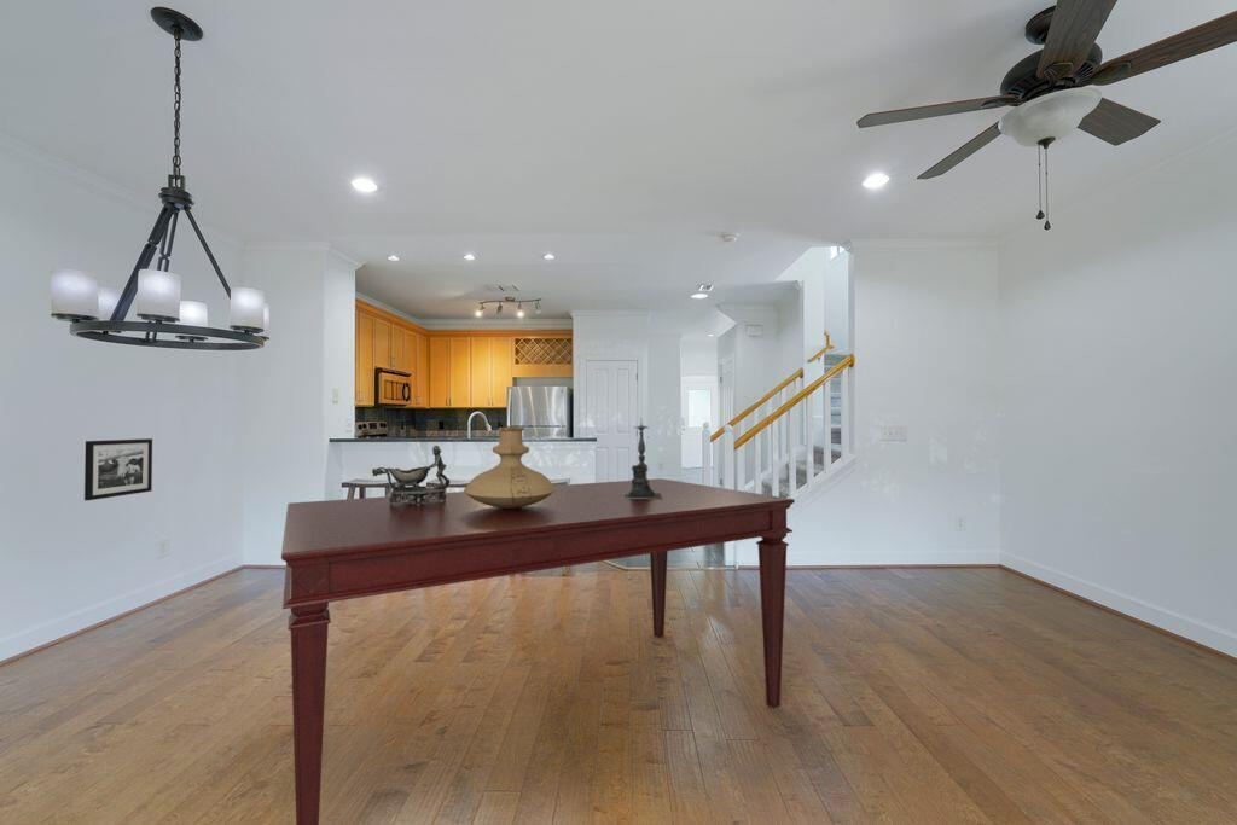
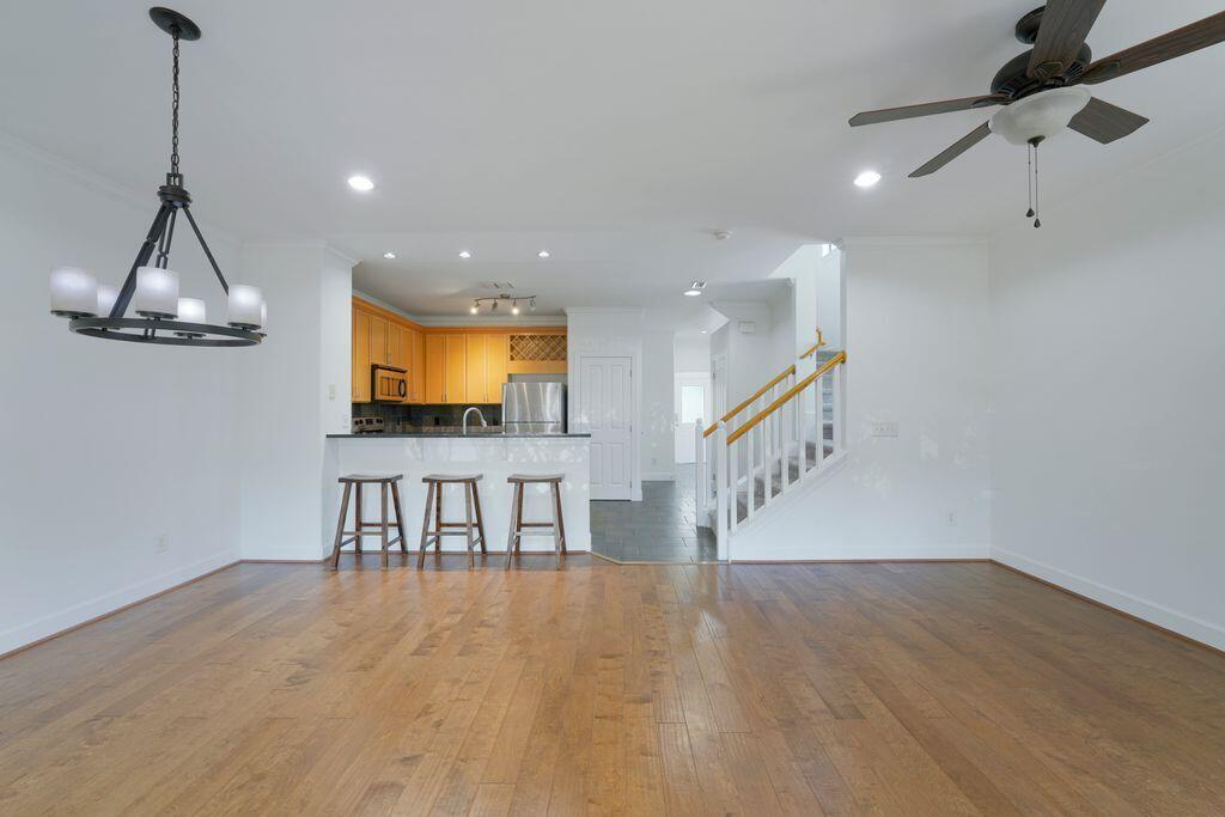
- picture frame [83,437,153,501]
- vase [463,426,556,509]
- candle holder [623,419,663,499]
- dining table [280,477,796,825]
- decorative bowl [371,445,451,505]
